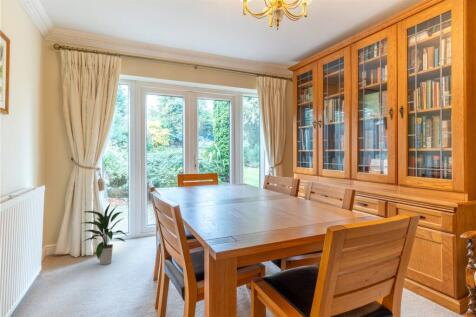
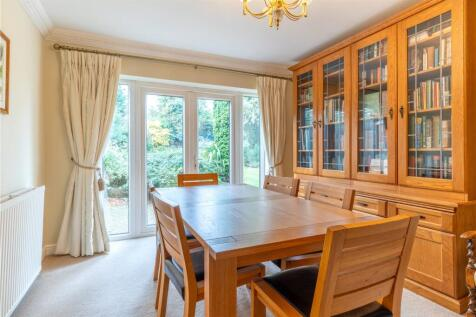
- indoor plant [77,203,128,266]
